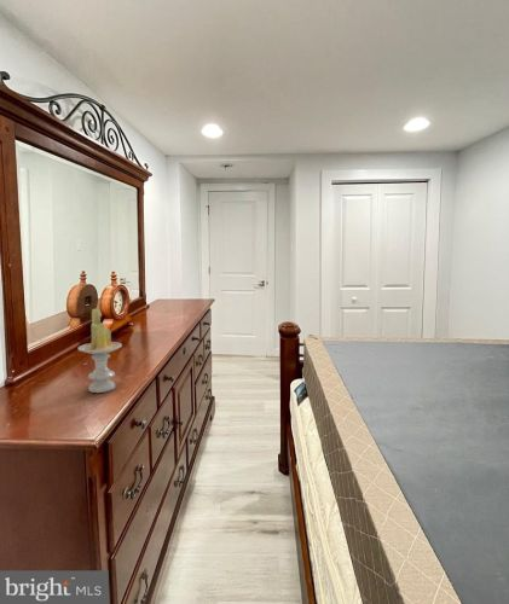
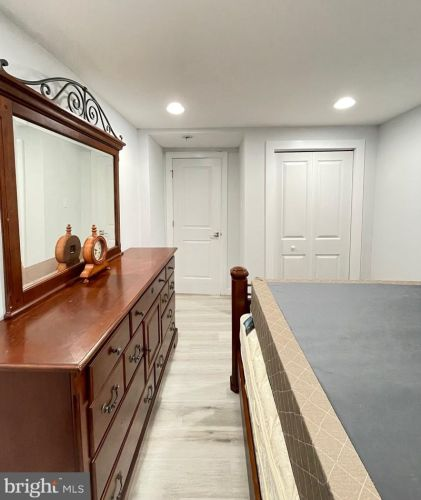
- candle [77,307,123,394]
